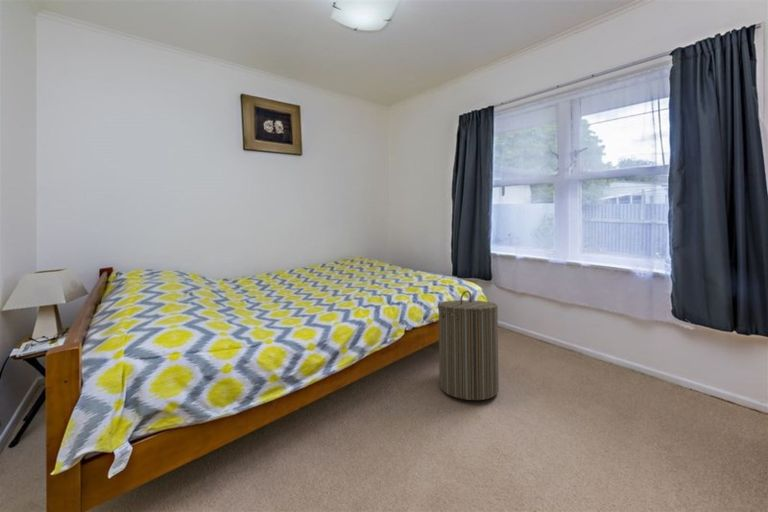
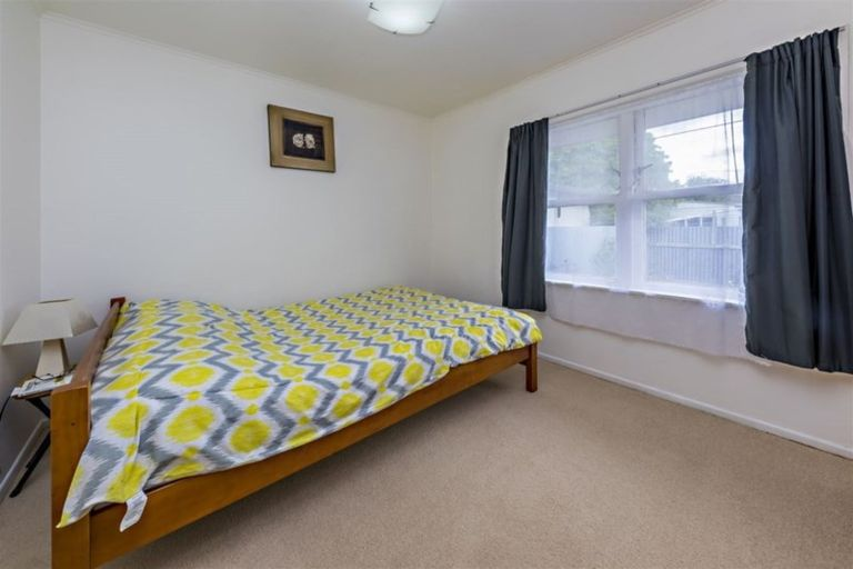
- laundry hamper [437,290,500,401]
